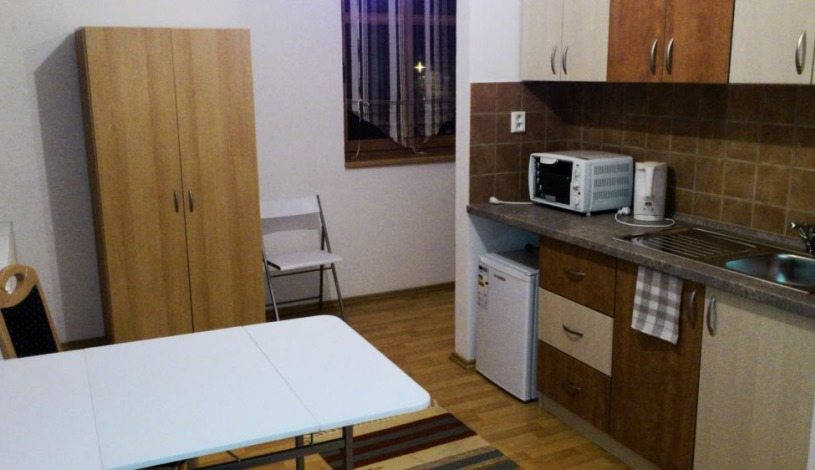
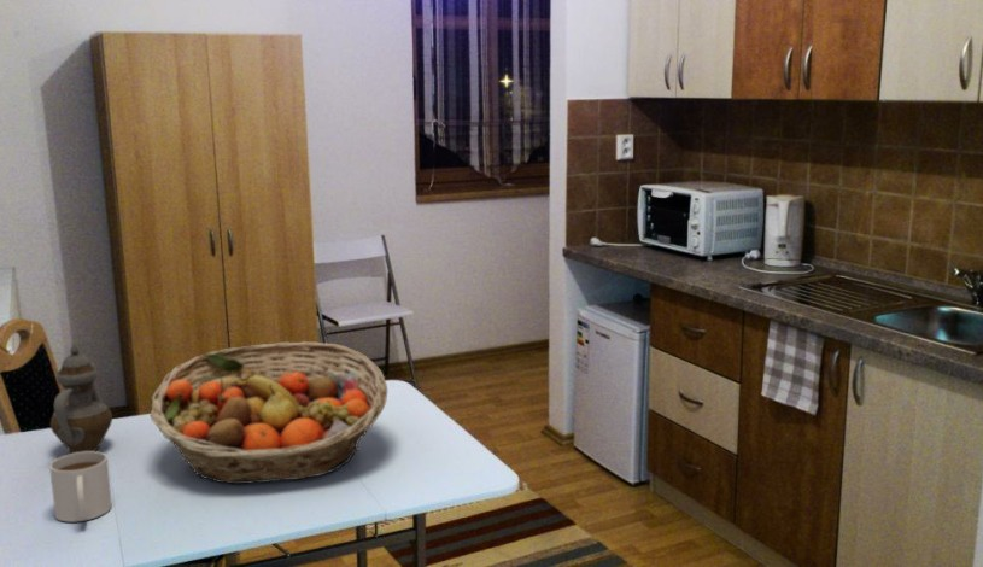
+ teapot [49,341,113,454]
+ mug [48,450,113,524]
+ fruit basket [150,340,388,485]
